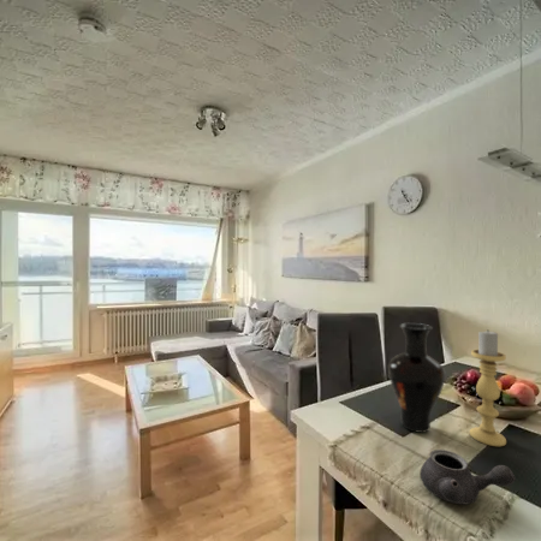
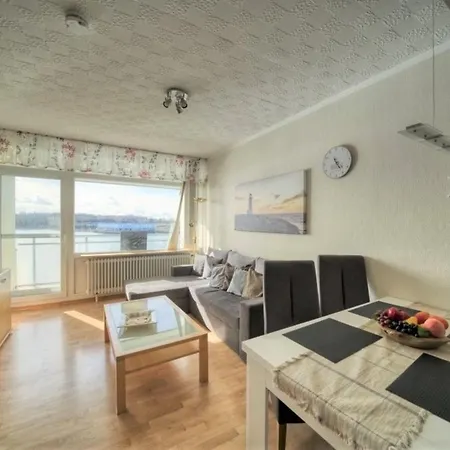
- teapot [420,448,517,505]
- candle holder [469,331,507,447]
- vase [387,322,446,434]
